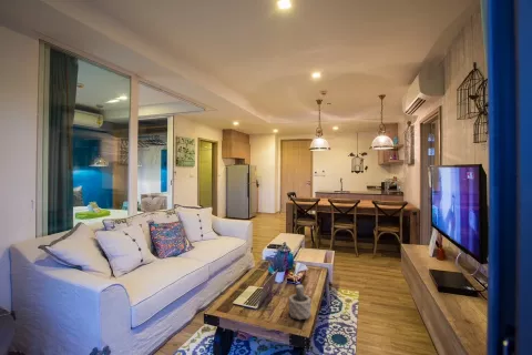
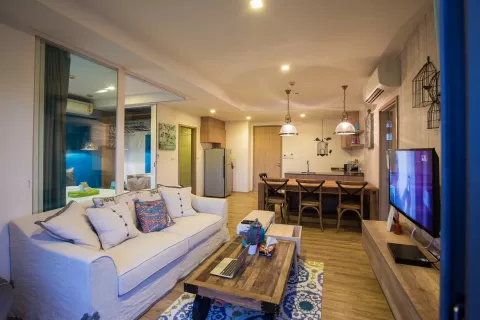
- succulent plant [288,284,313,321]
